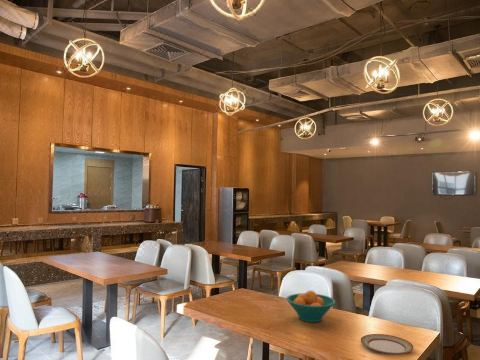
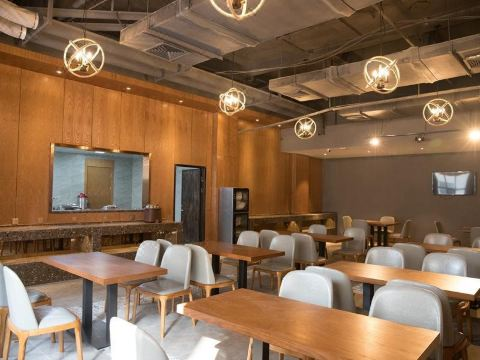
- fruit bowl [285,290,337,323]
- plate [360,333,414,355]
